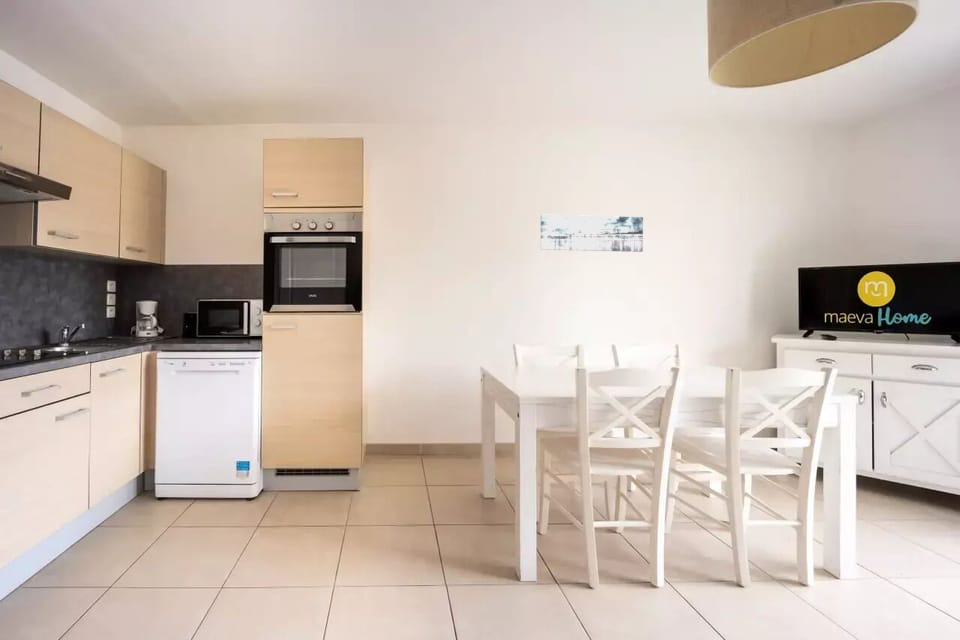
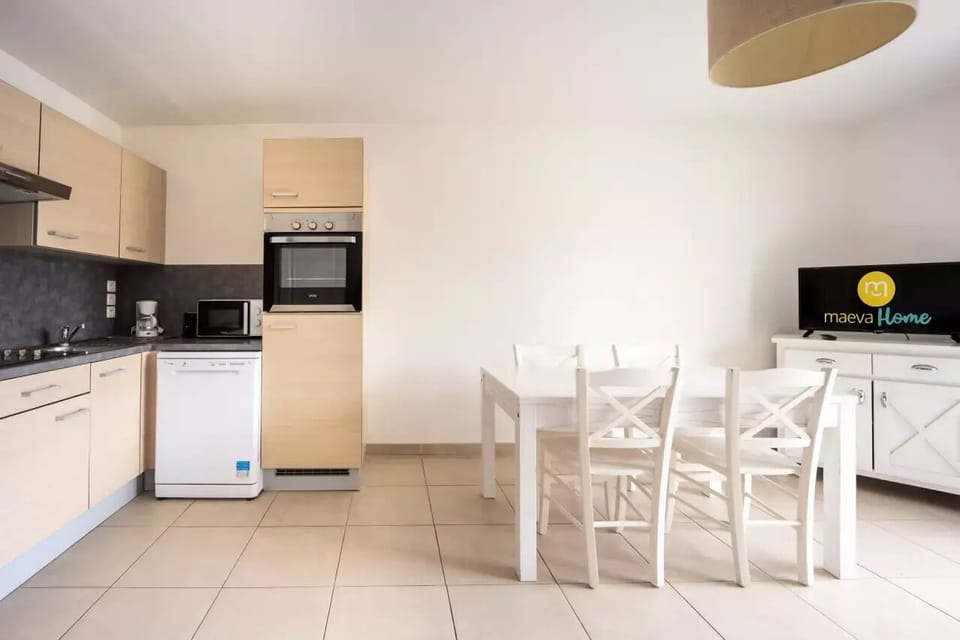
- wall art [539,213,644,253]
